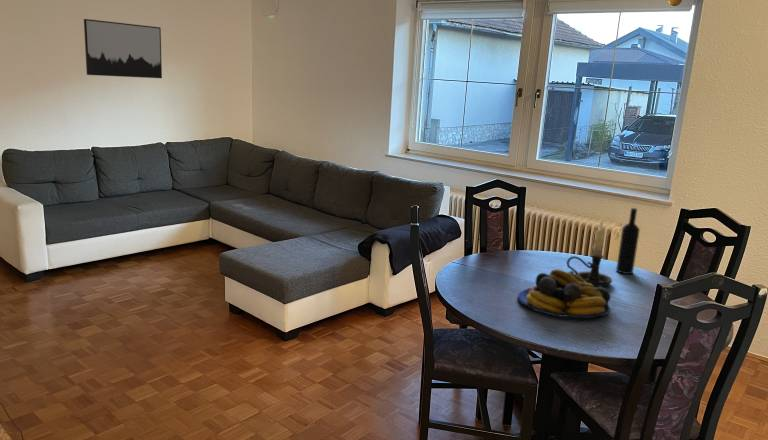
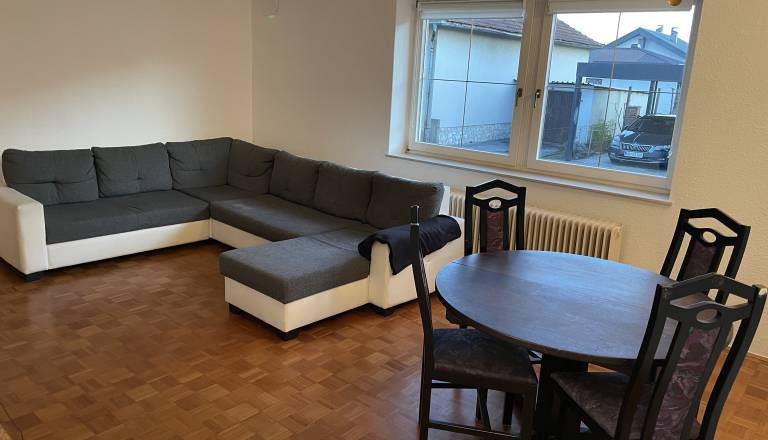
- wall art [83,18,163,79]
- fruit bowl [517,268,612,319]
- wine bottle [615,207,641,275]
- candle holder [566,220,613,288]
